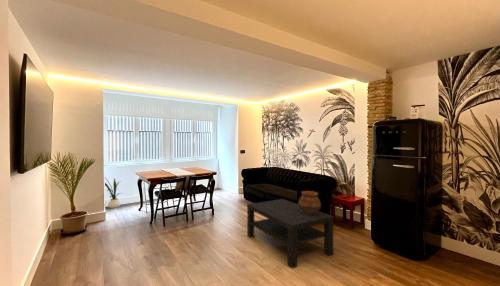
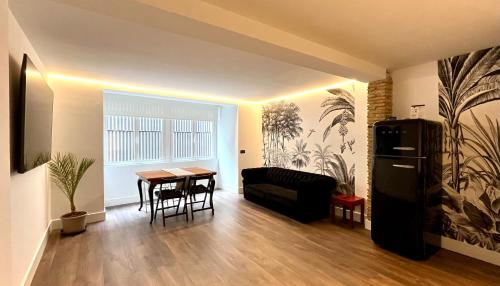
- ceramic pot [297,190,322,215]
- house plant [104,177,123,209]
- coffee table [246,198,334,269]
